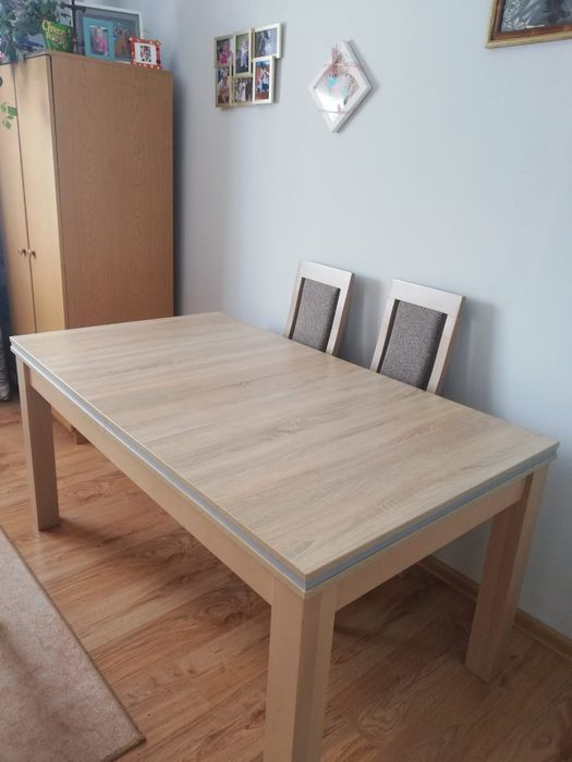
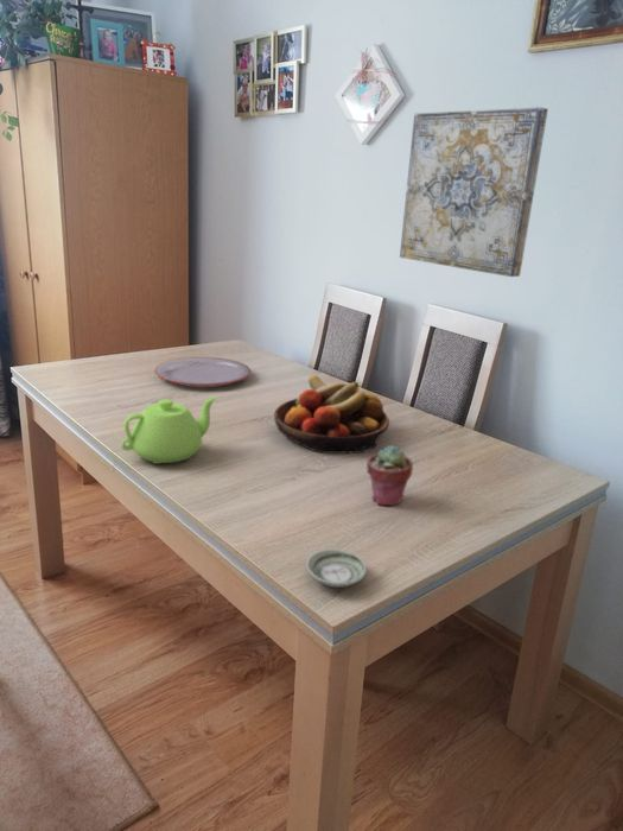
+ saucer [305,548,368,589]
+ potted succulent [365,444,414,507]
+ wall art [399,106,549,278]
+ plate [154,356,252,388]
+ fruit bowl [273,373,390,455]
+ teapot [120,394,218,465]
